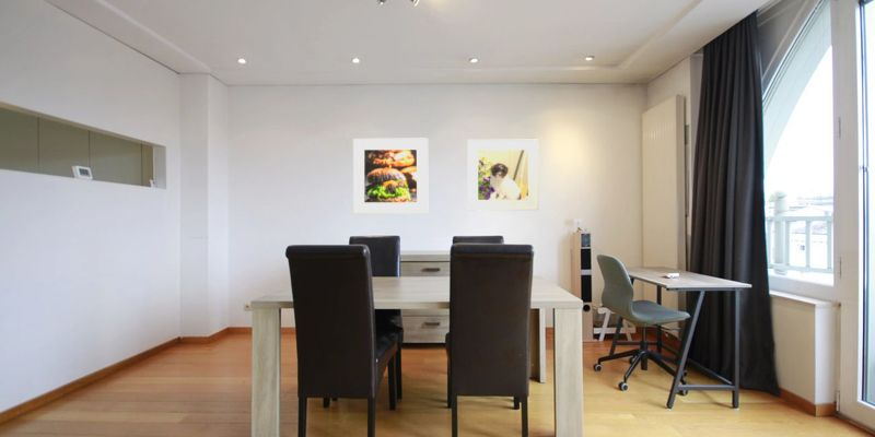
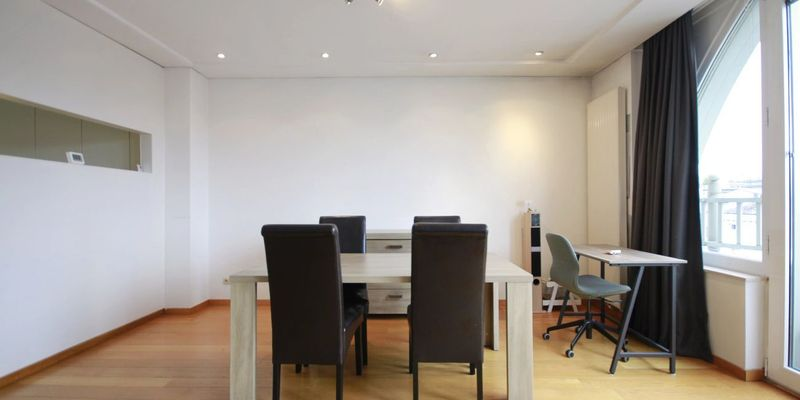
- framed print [352,137,429,214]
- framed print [466,139,539,212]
